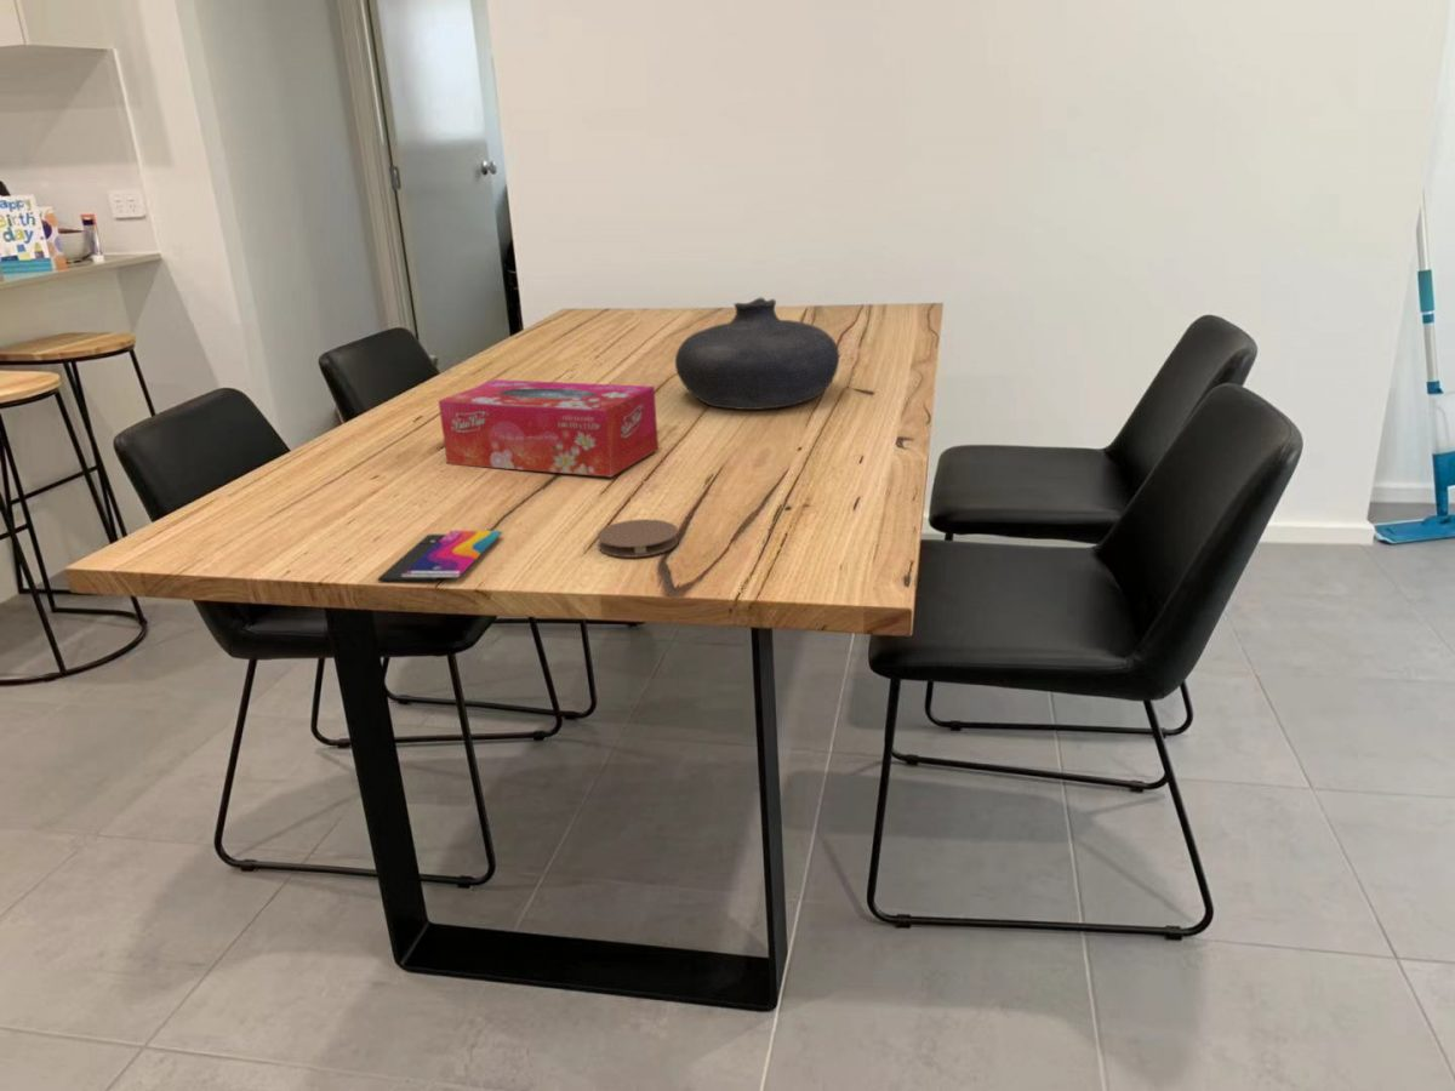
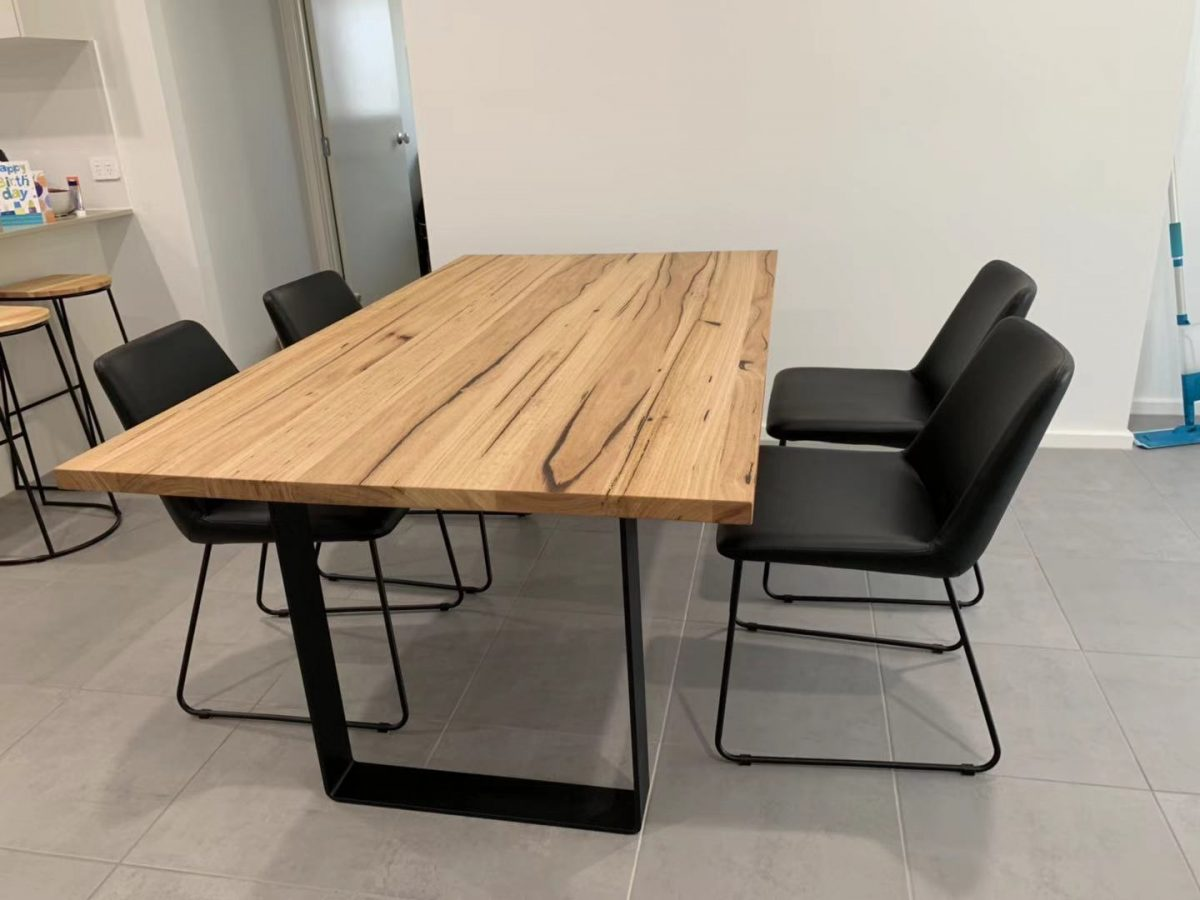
- coaster [595,518,680,559]
- vase [674,296,840,411]
- tissue box [438,378,660,478]
- smartphone [376,530,503,582]
